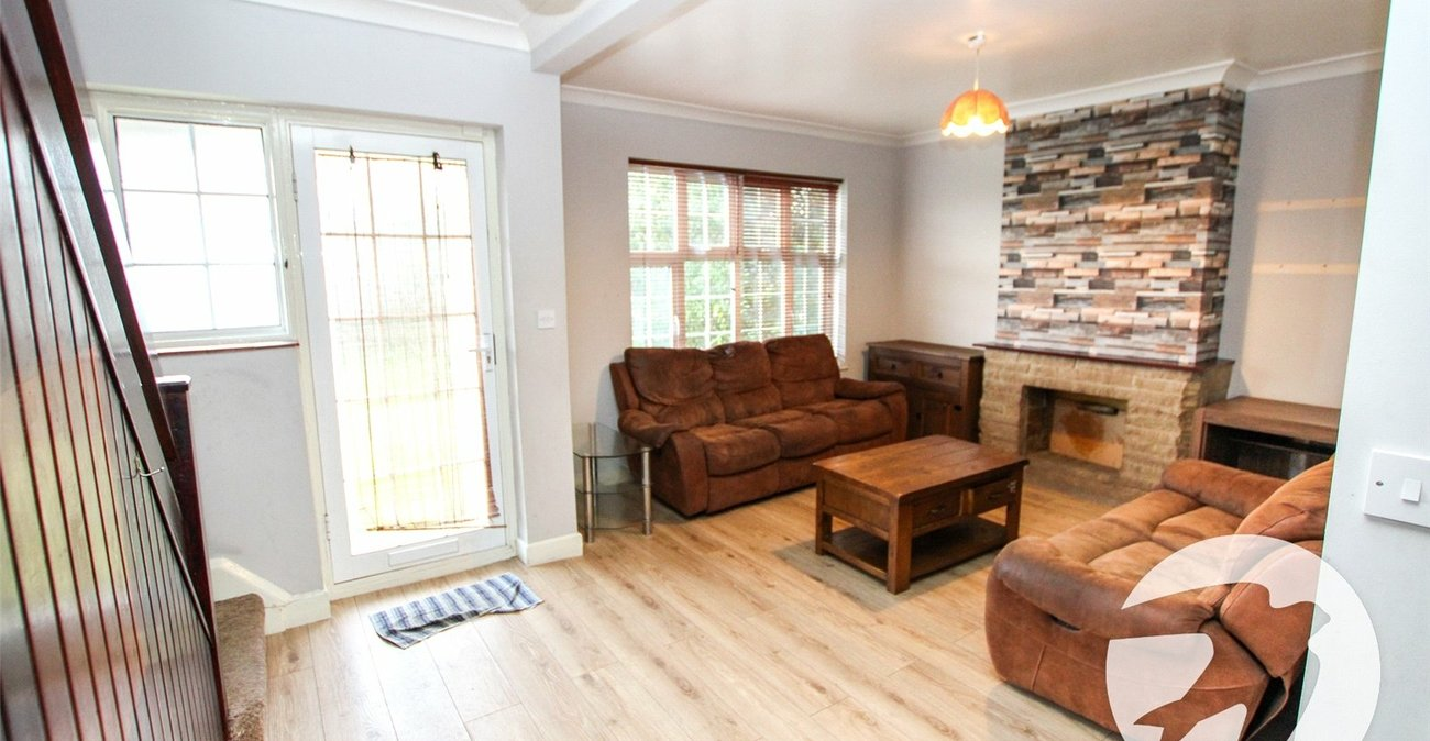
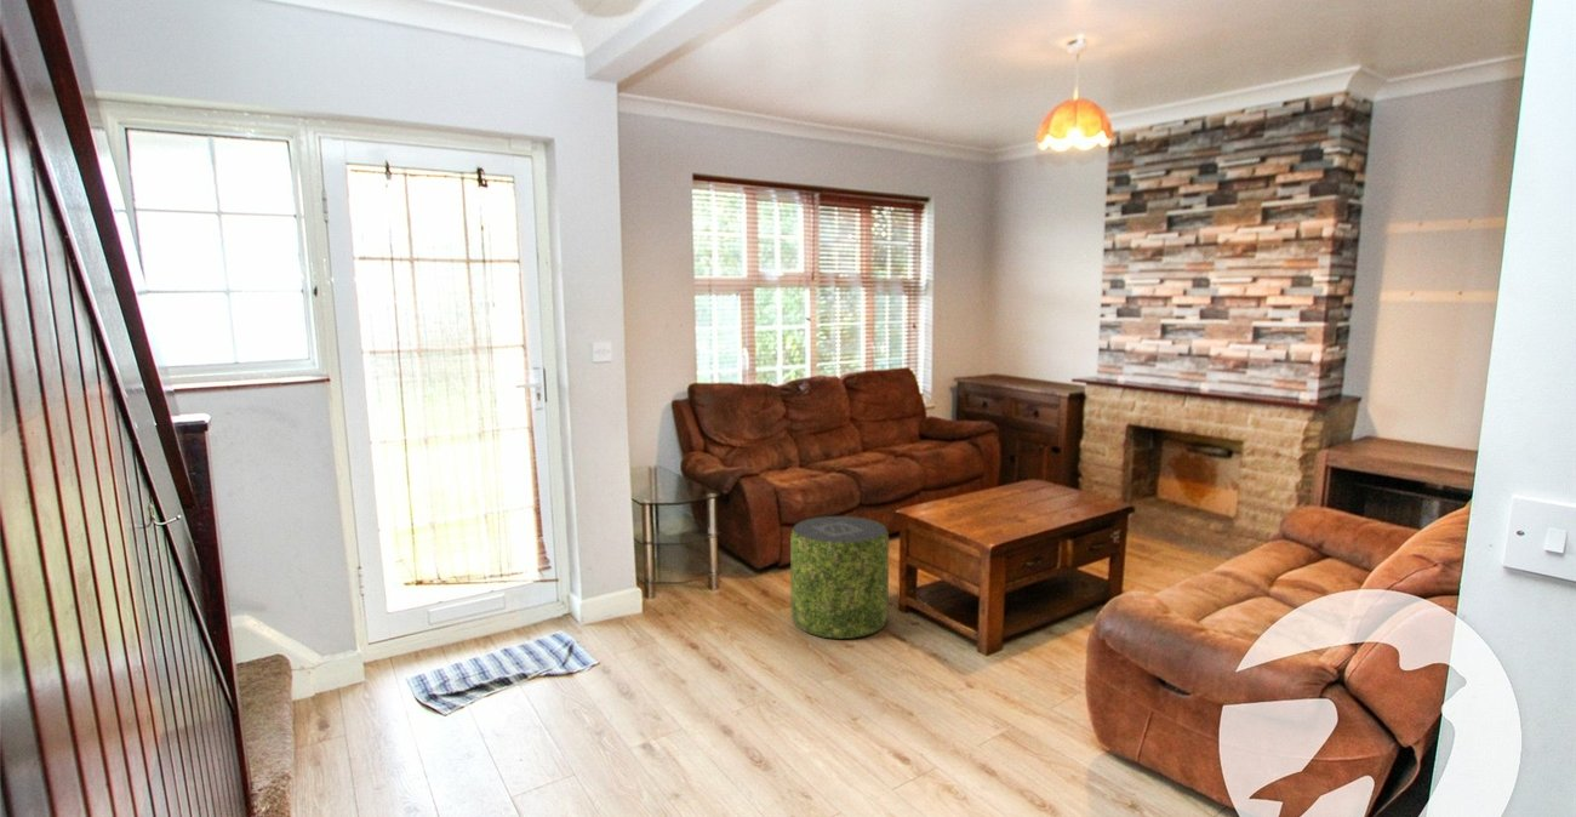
+ pouf [789,515,890,640]
